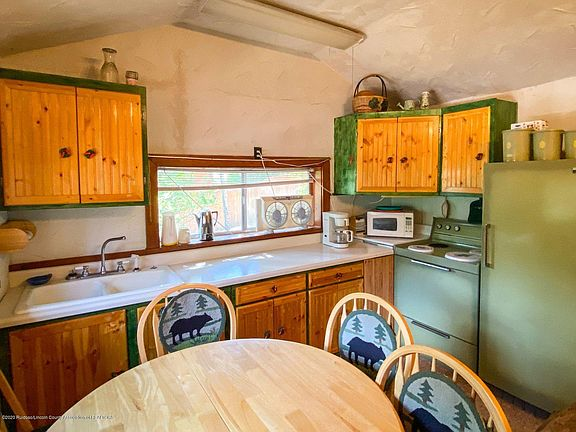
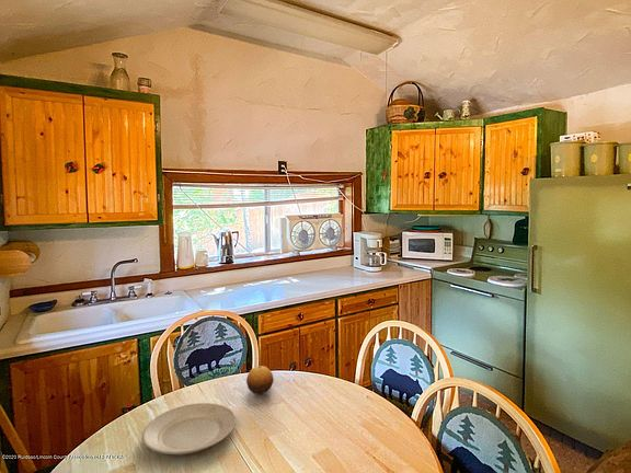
+ plate [141,402,237,455]
+ fruit [245,365,274,395]
